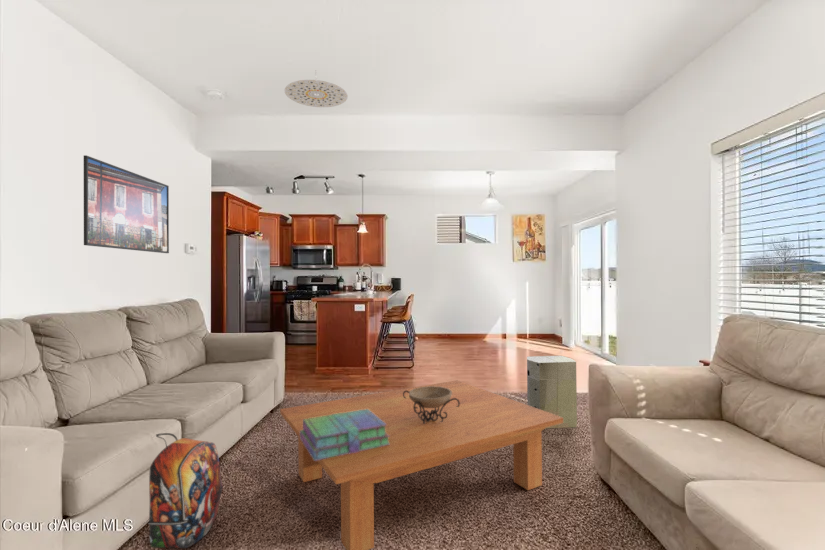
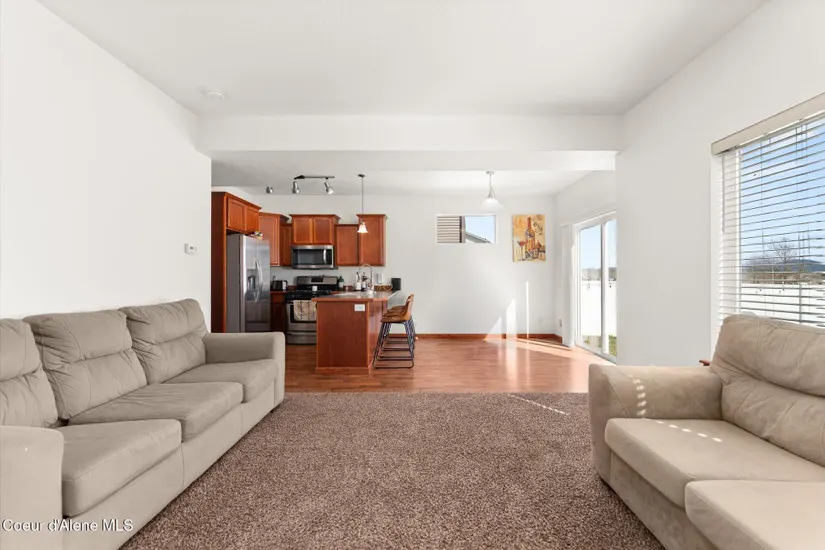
- backpack [147,432,224,549]
- air purifier [526,355,578,430]
- coffee table [279,379,563,550]
- decorative bowl [403,386,460,424]
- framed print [83,154,170,254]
- stack of books [300,409,390,461]
- ceiling light [284,71,348,108]
